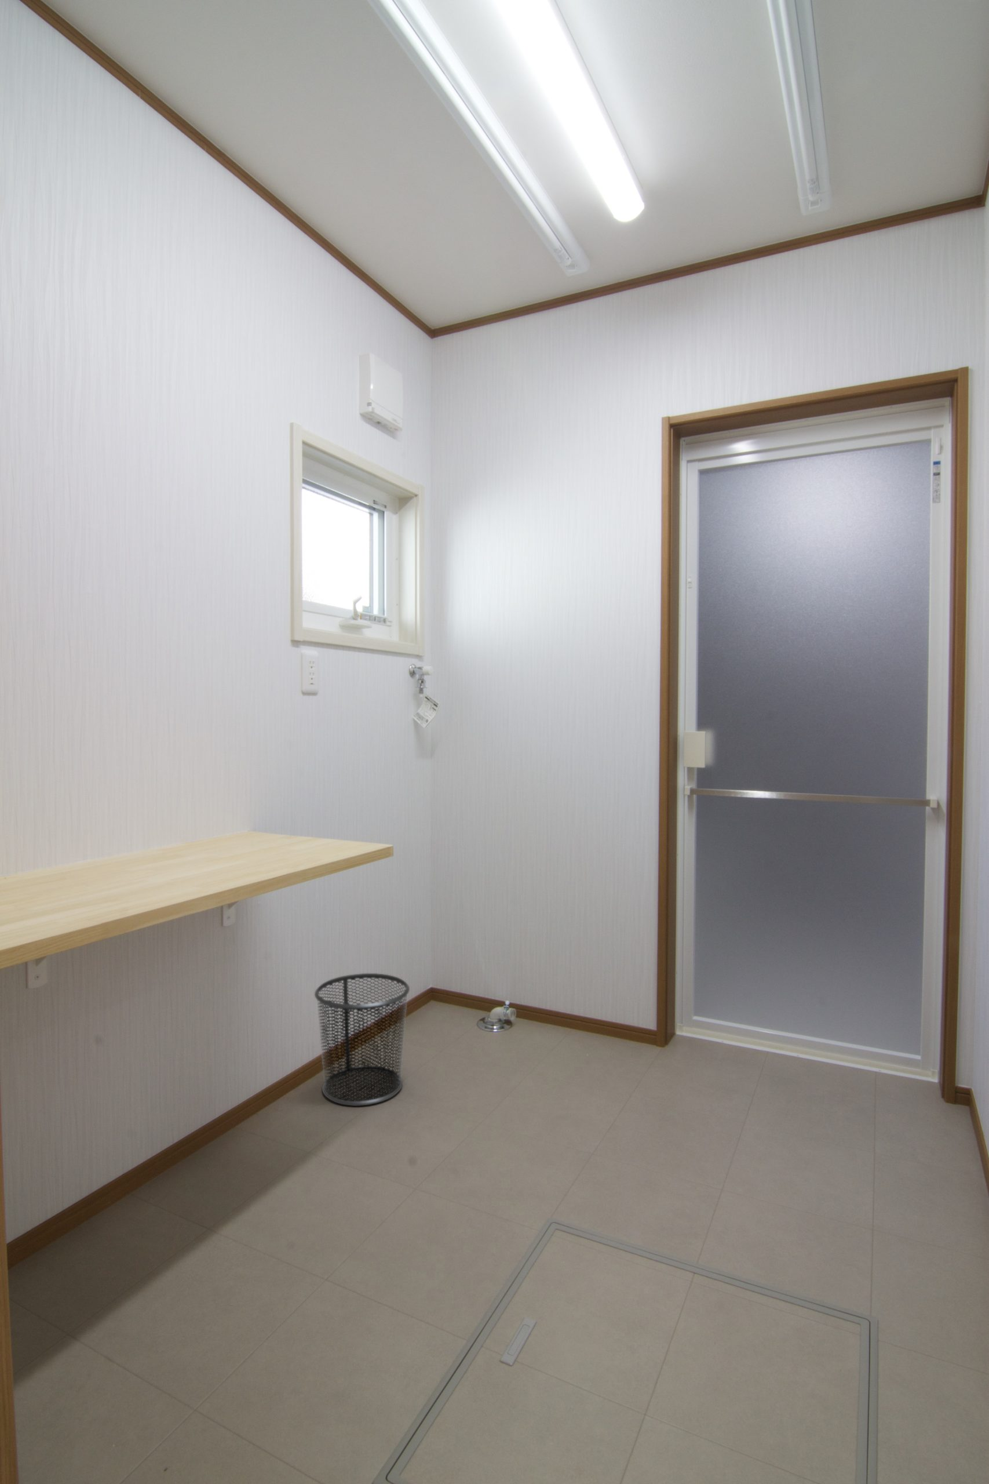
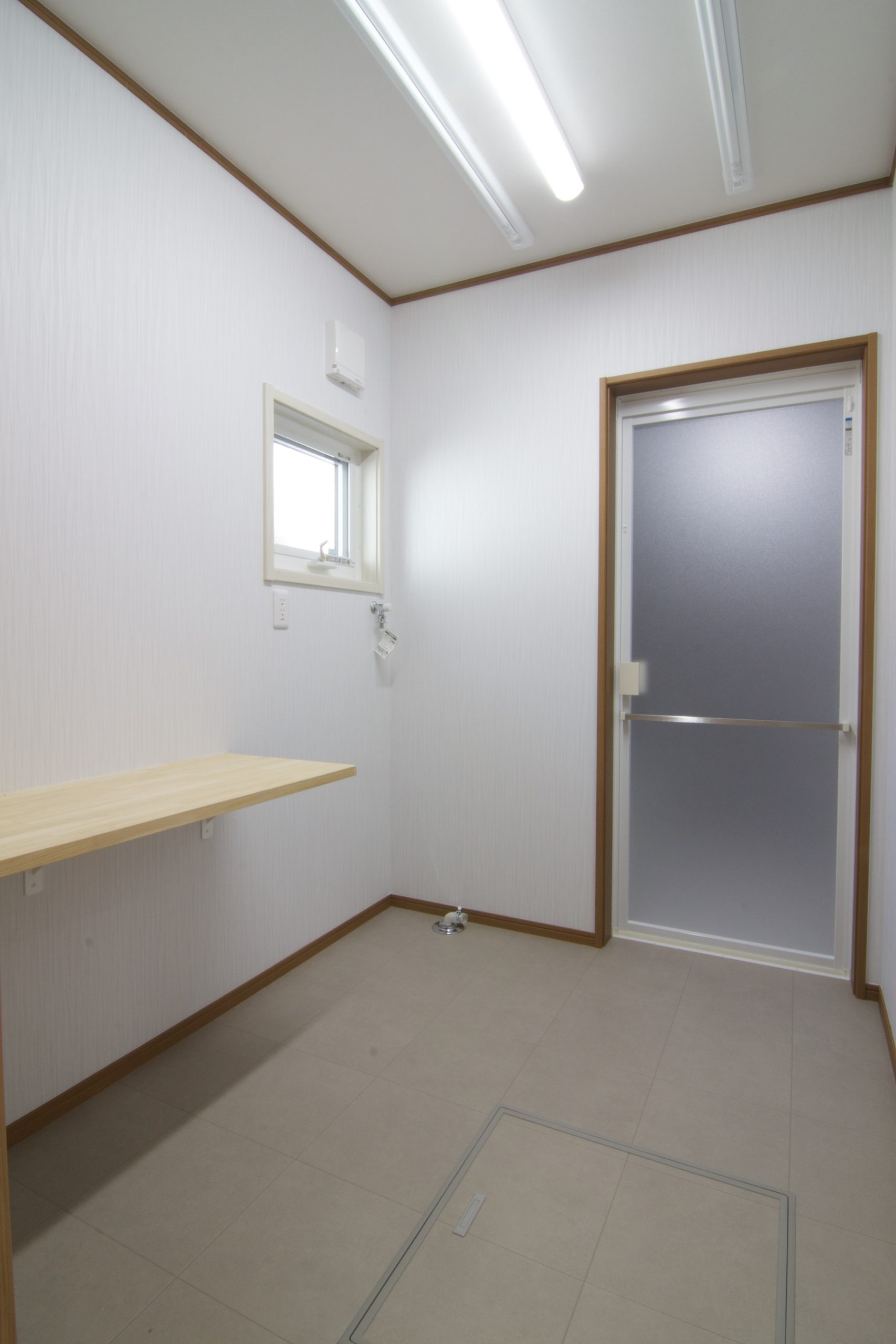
- waste bin [313,973,411,1106]
